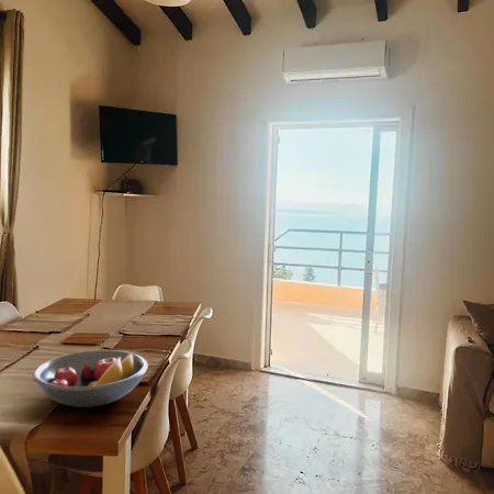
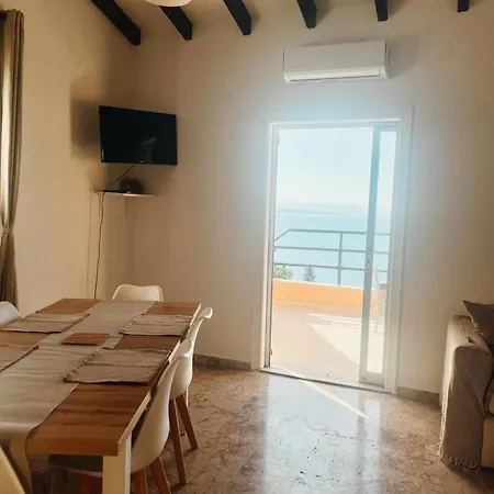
- fruit bowl [32,349,149,408]
